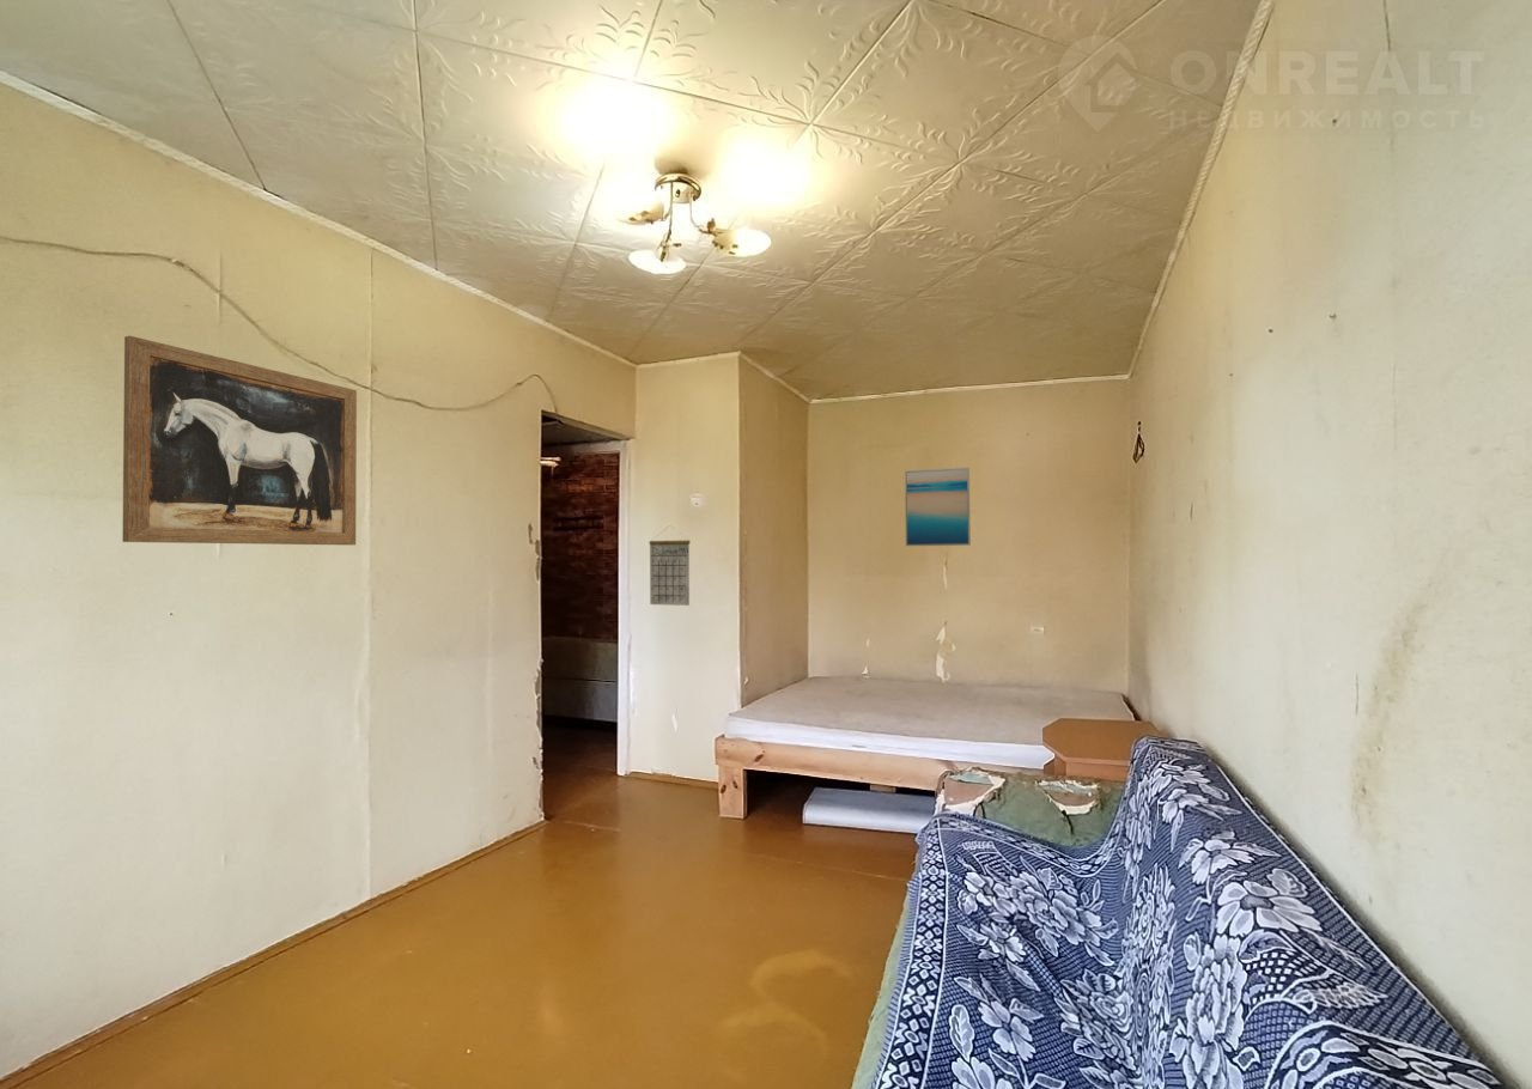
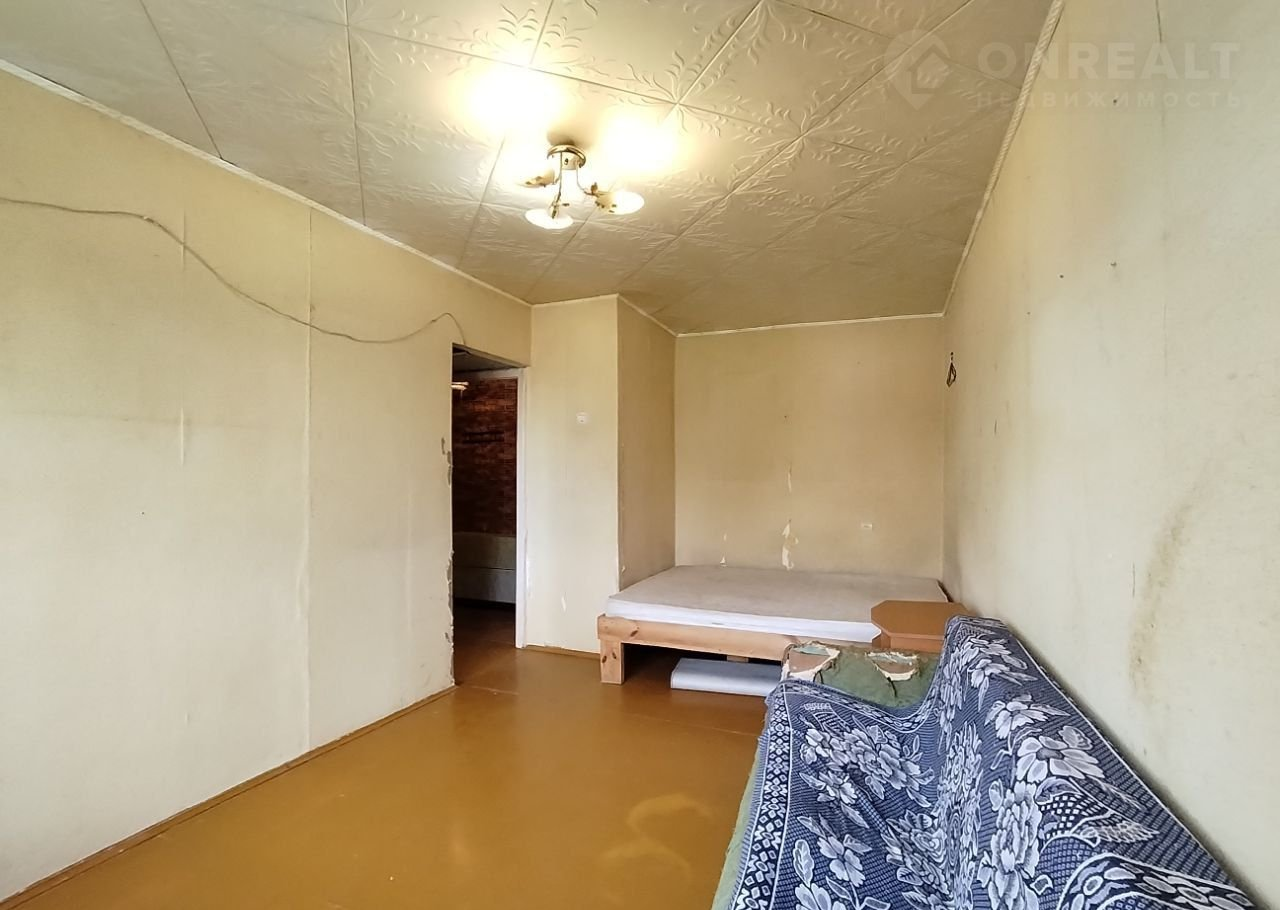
- calendar [648,525,692,607]
- wall art [121,335,358,546]
- wall art [904,467,972,547]
